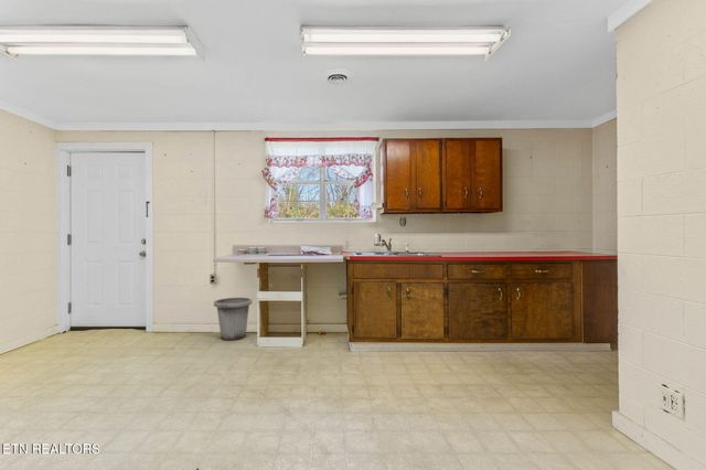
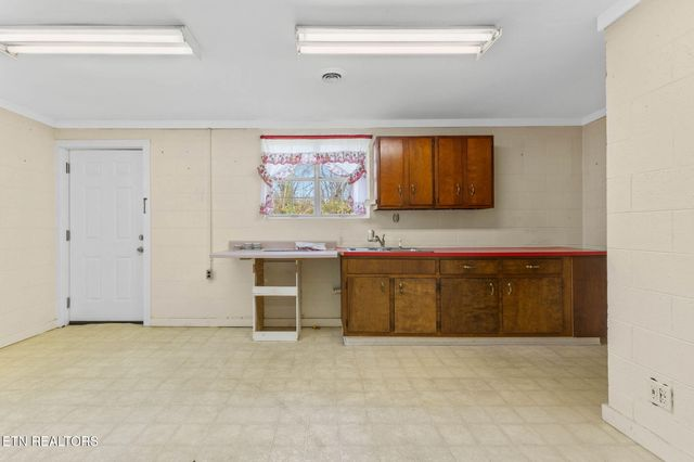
- trash can [213,297,254,342]
